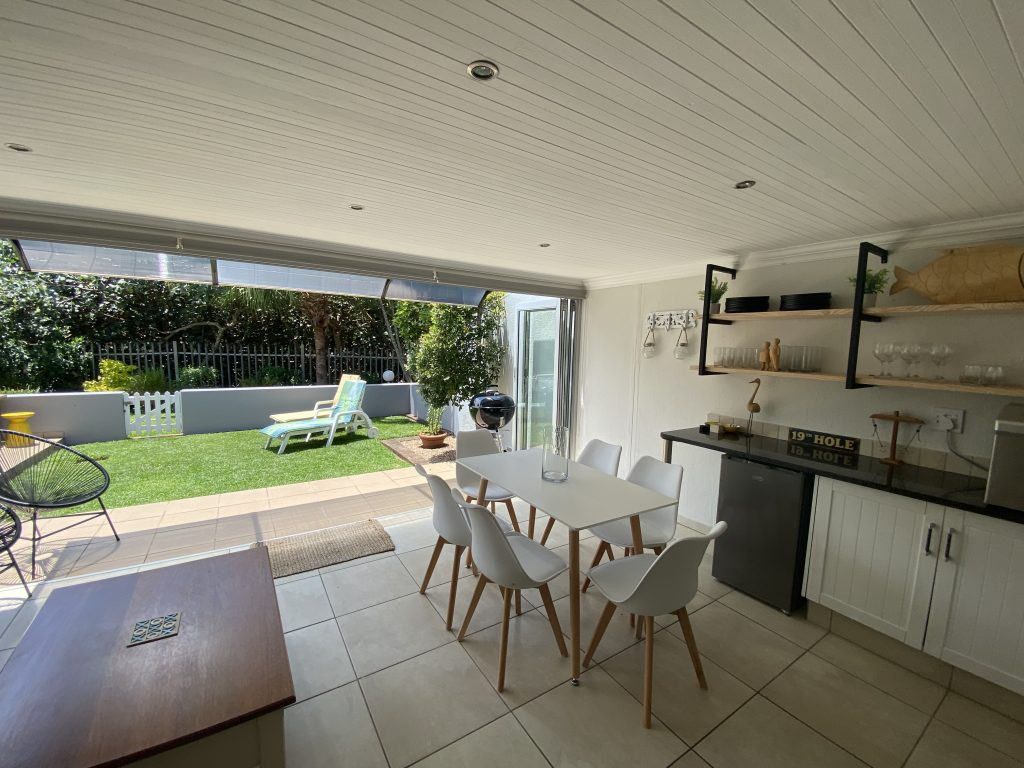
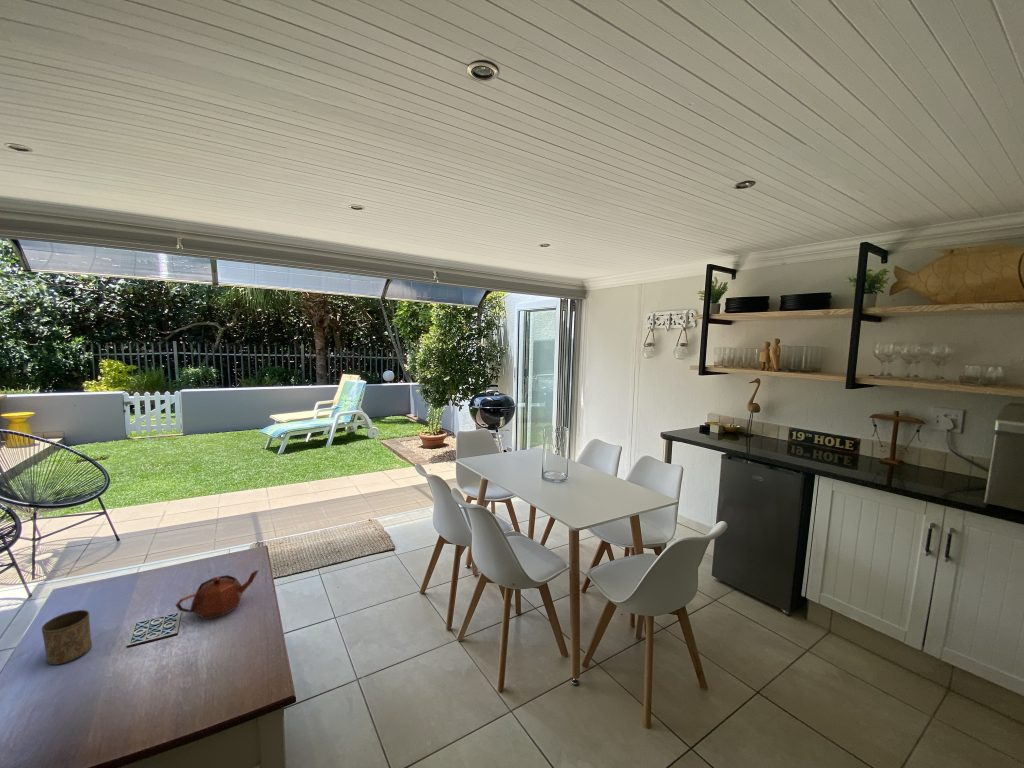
+ teapot [174,569,260,620]
+ cup [41,609,93,666]
